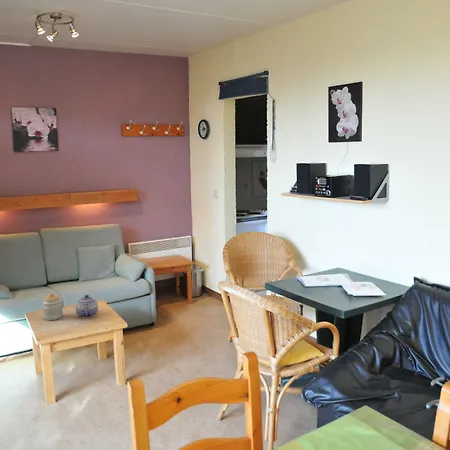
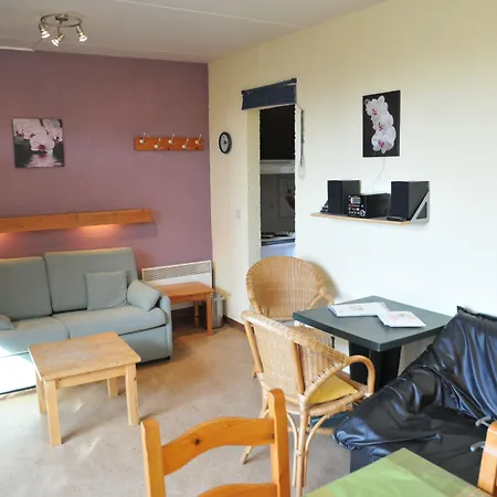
- teapot [75,294,99,319]
- jar [41,292,64,321]
